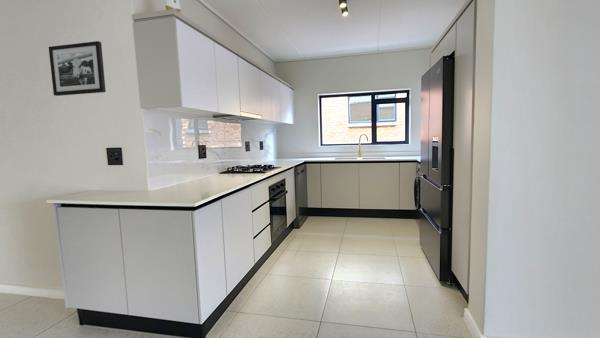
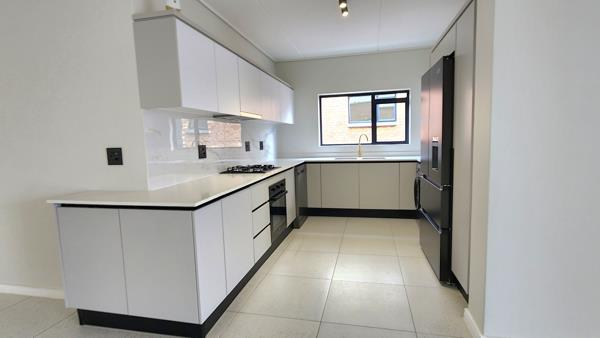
- picture frame [48,40,107,97]
